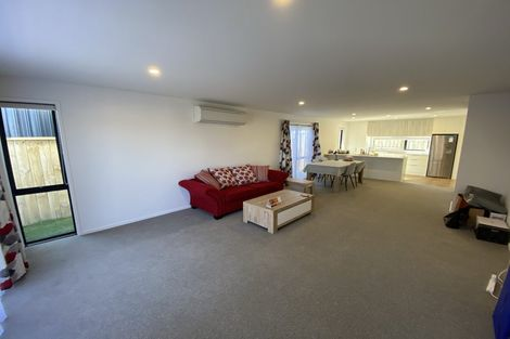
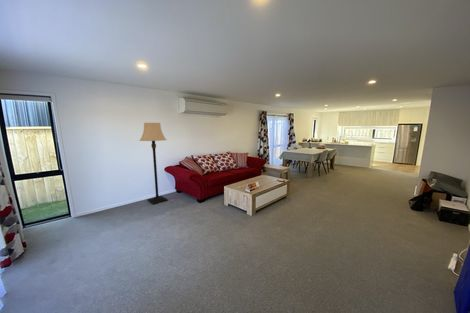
+ lamp [138,122,168,205]
